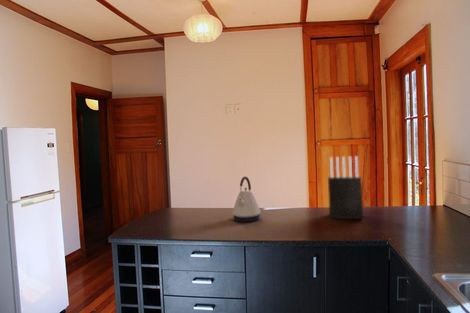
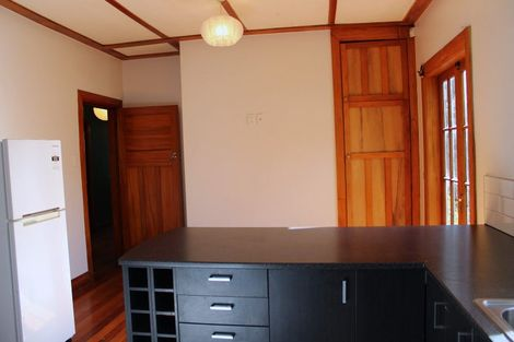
- knife block [327,155,364,220]
- kettle [232,176,261,223]
